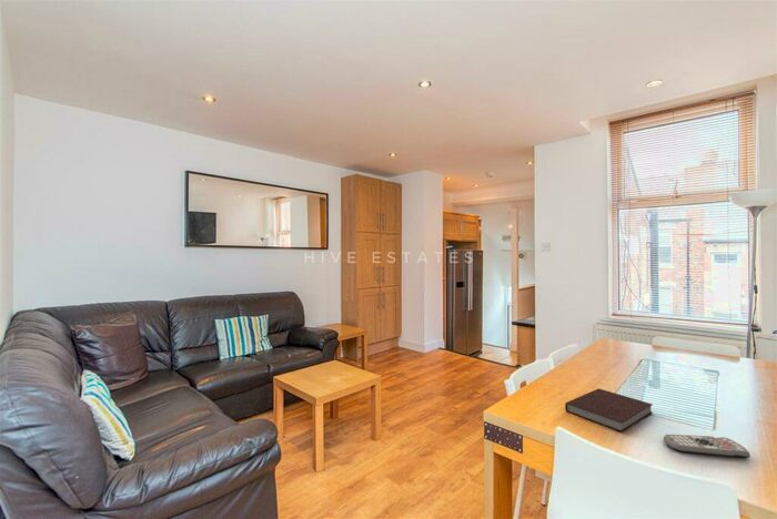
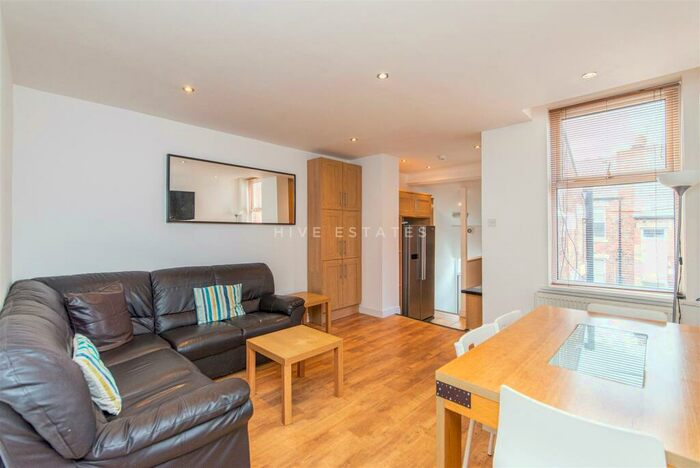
- remote control [663,434,751,459]
- notebook [564,388,654,432]
